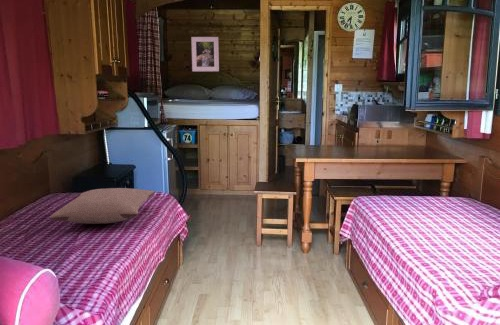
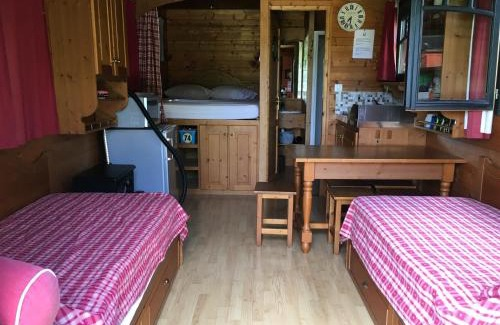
- pillow [49,187,156,225]
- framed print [190,36,220,72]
